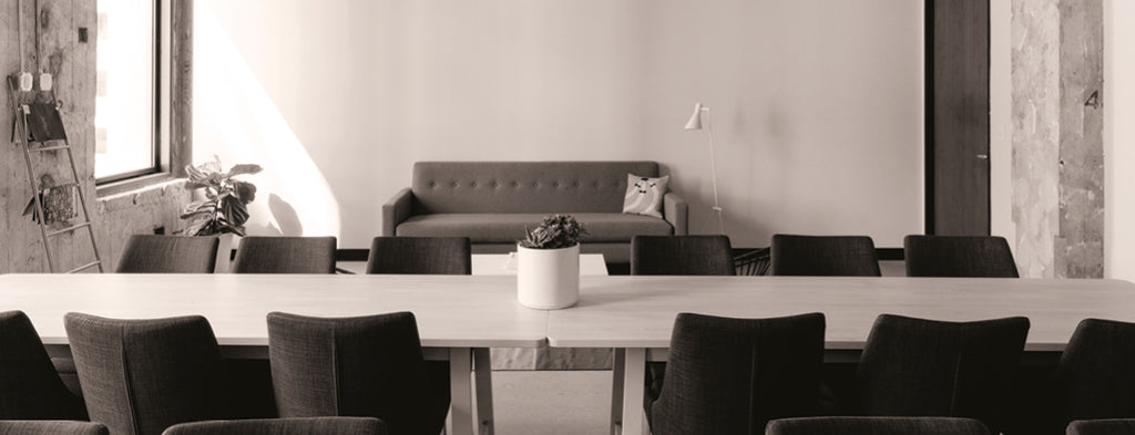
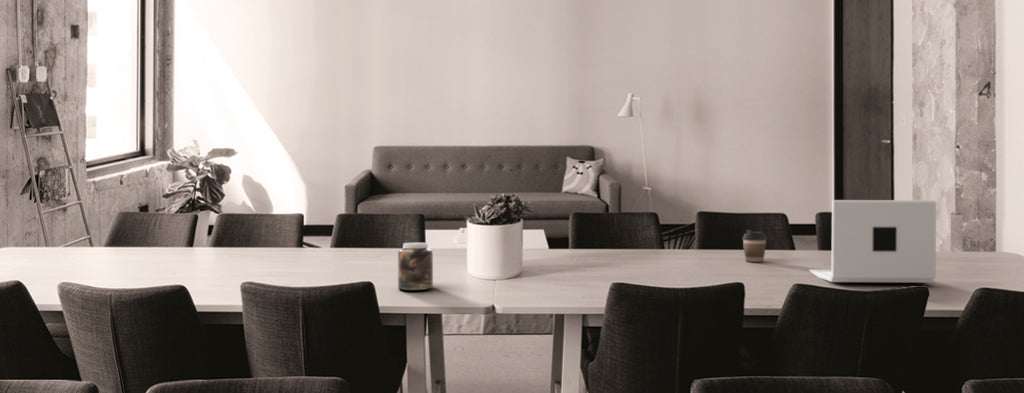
+ laptop [808,199,937,284]
+ jar [397,242,434,291]
+ coffee cup [742,229,768,263]
